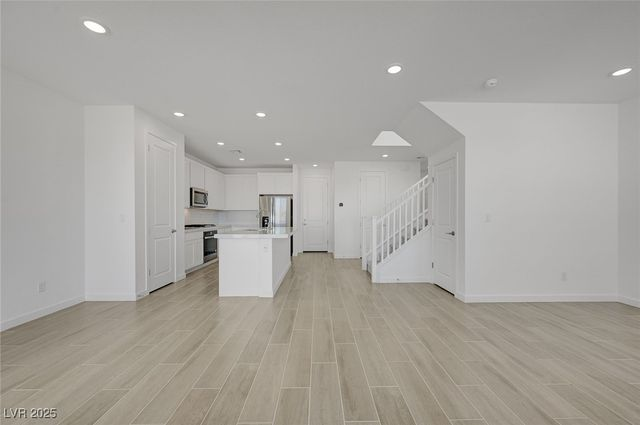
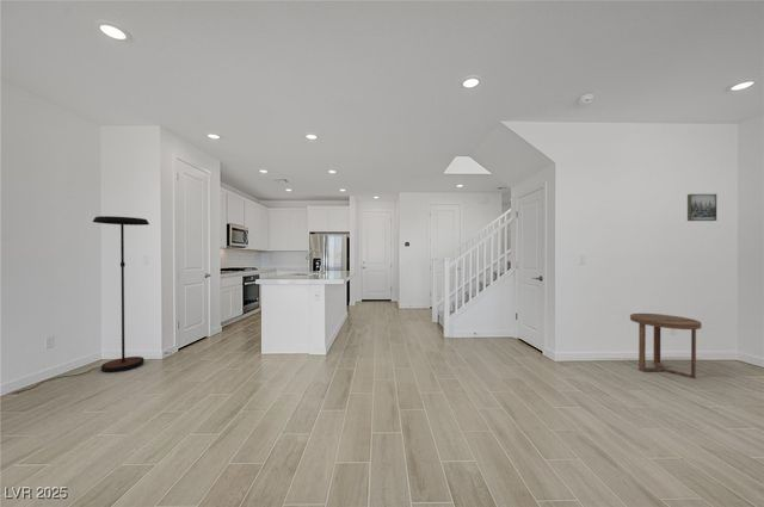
+ wall art [686,193,717,222]
+ floor lamp [10,215,150,396]
+ side table [629,313,703,379]
